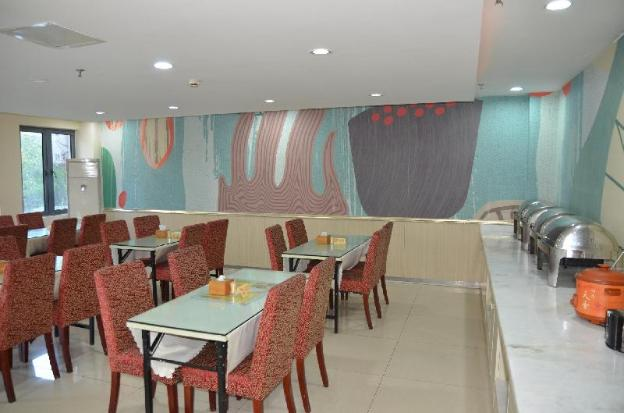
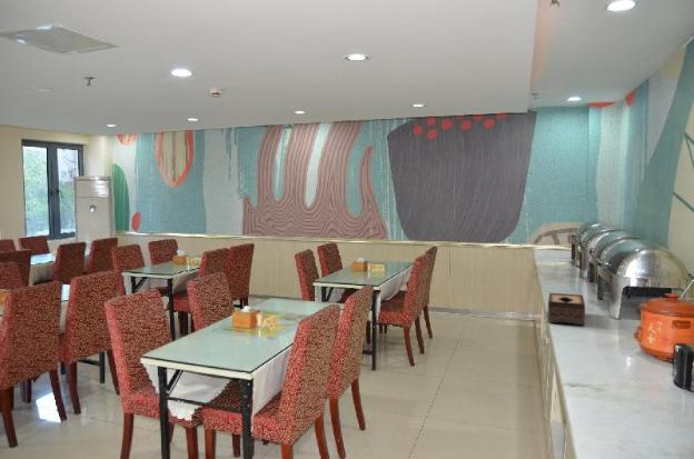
+ tissue box [546,292,586,326]
